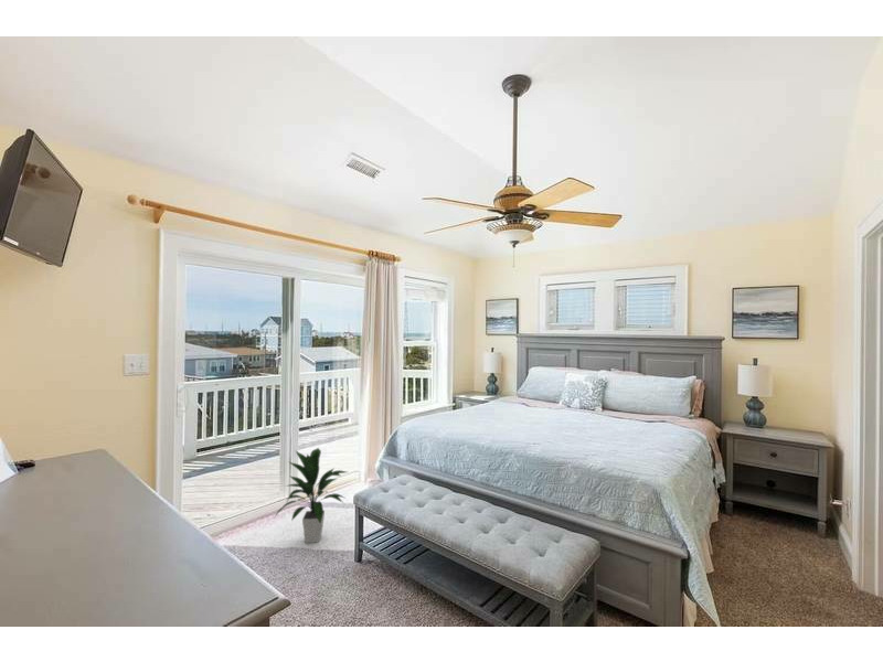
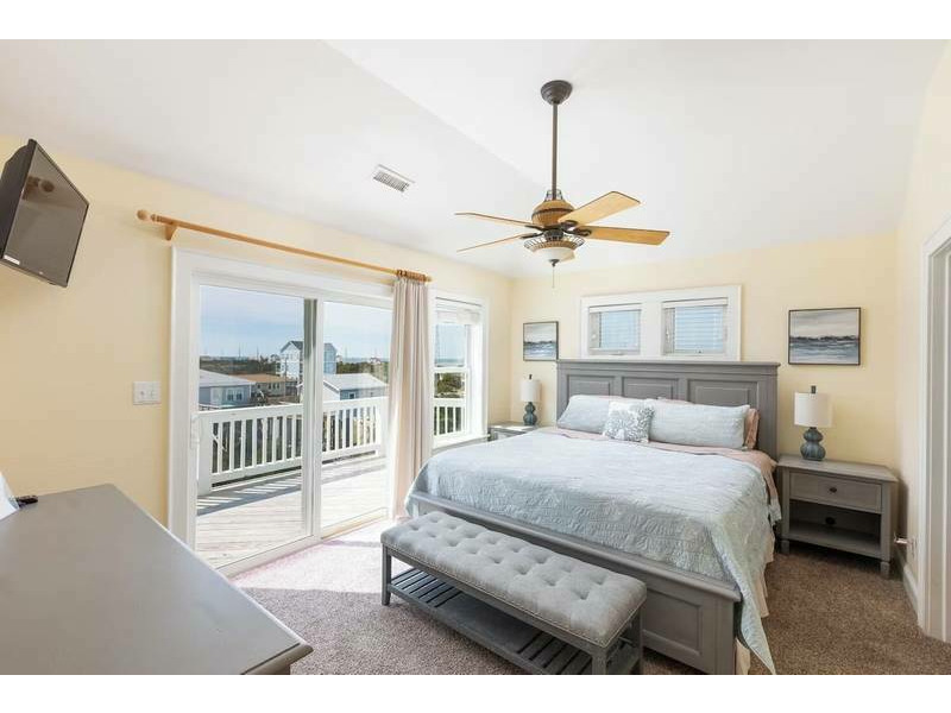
- indoor plant [274,447,348,544]
